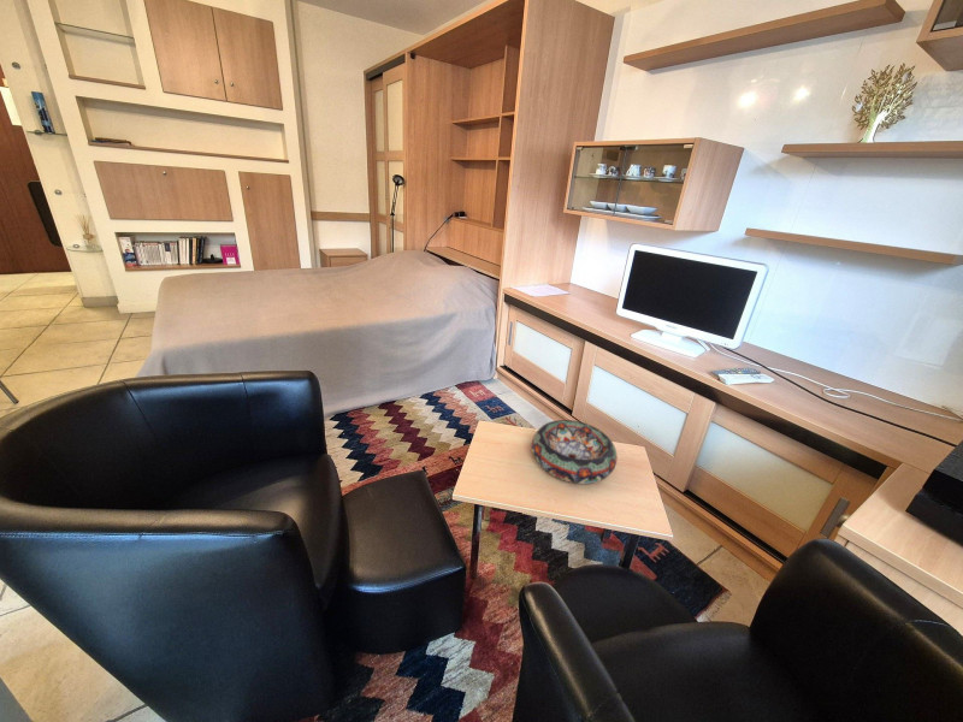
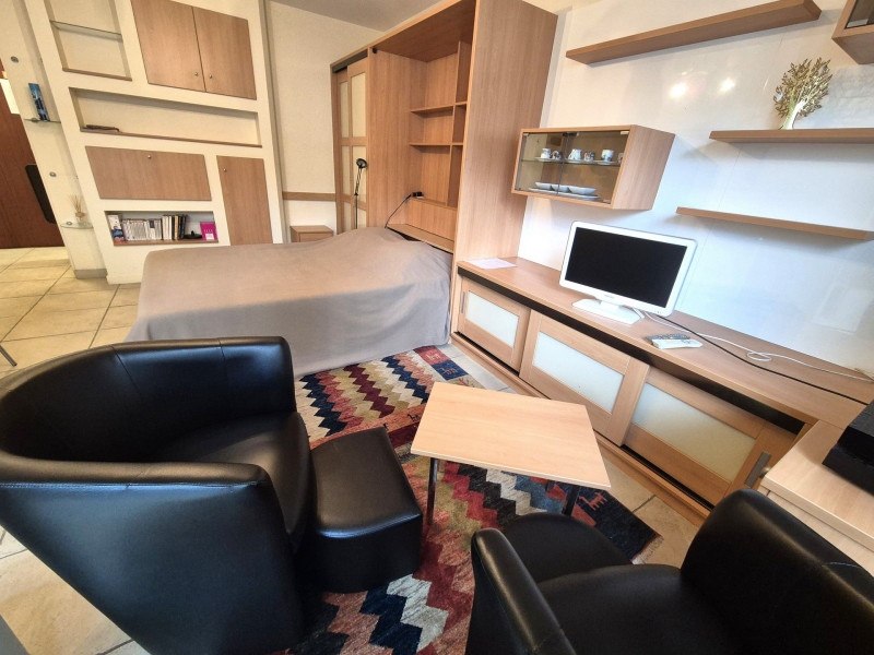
- decorative bowl [531,419,619,485]
